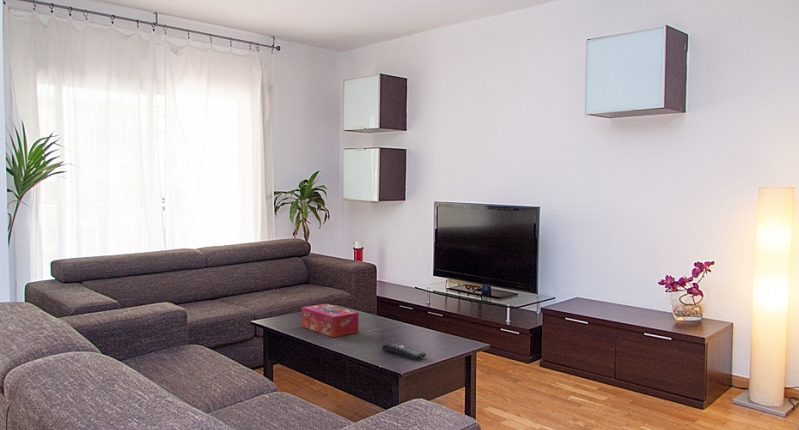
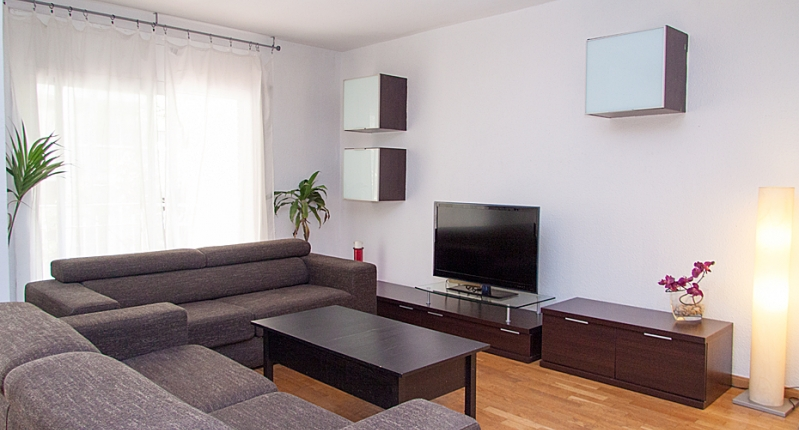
- remote control [381,341,427,361]
- tissue box [301,303,359,338]
